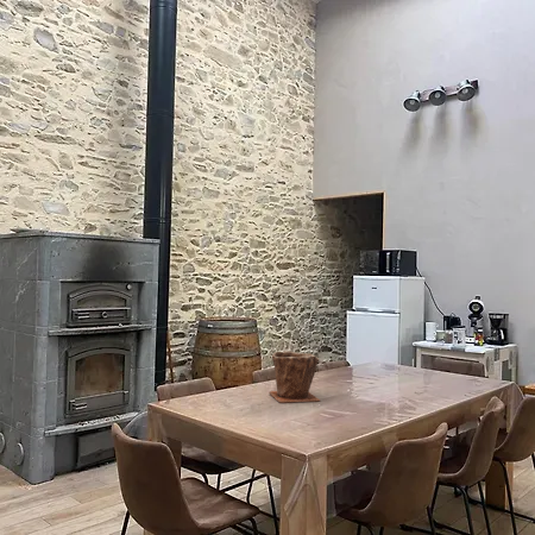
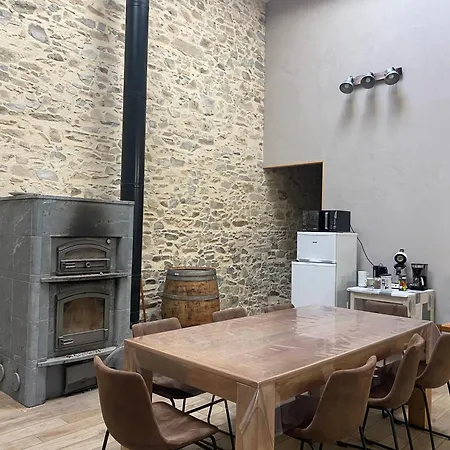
- plant pot [268,350,321,404]
